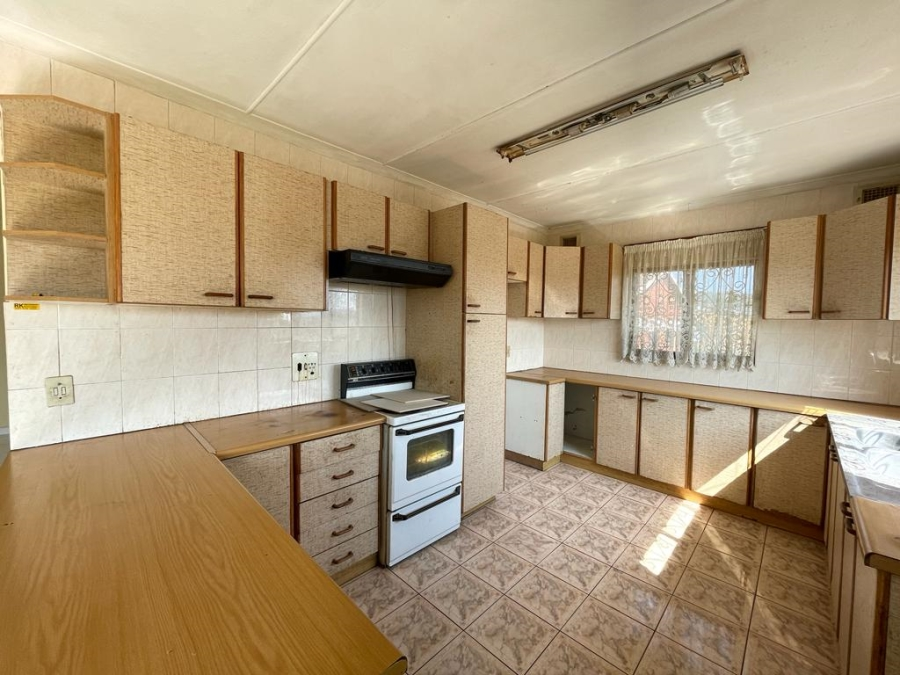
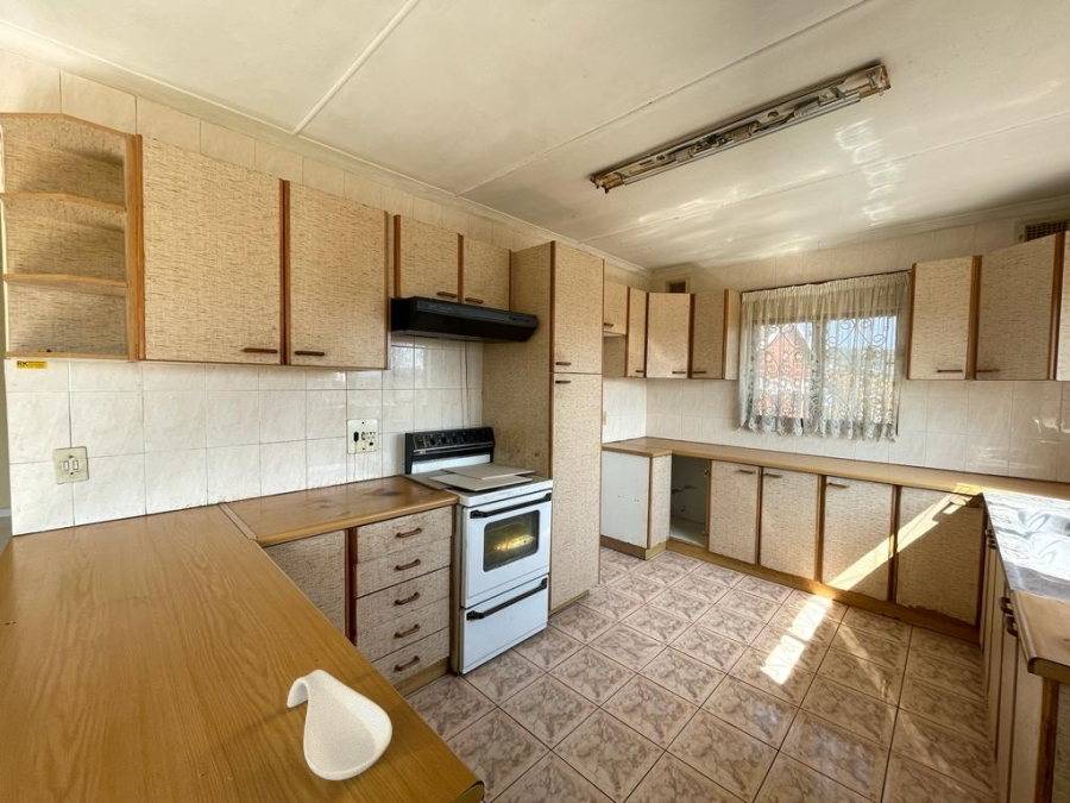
+ spoon rest [287,669,394,782]
